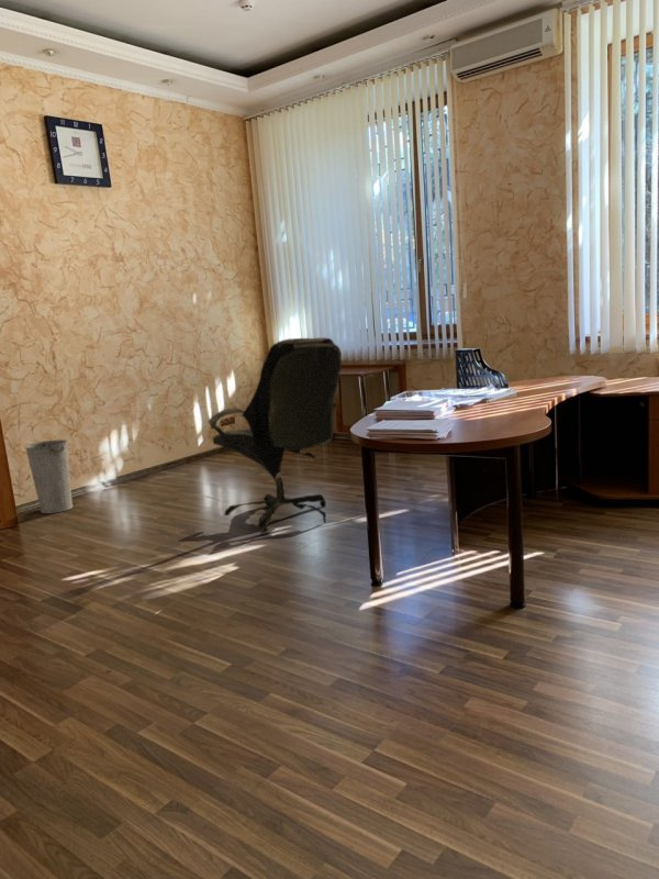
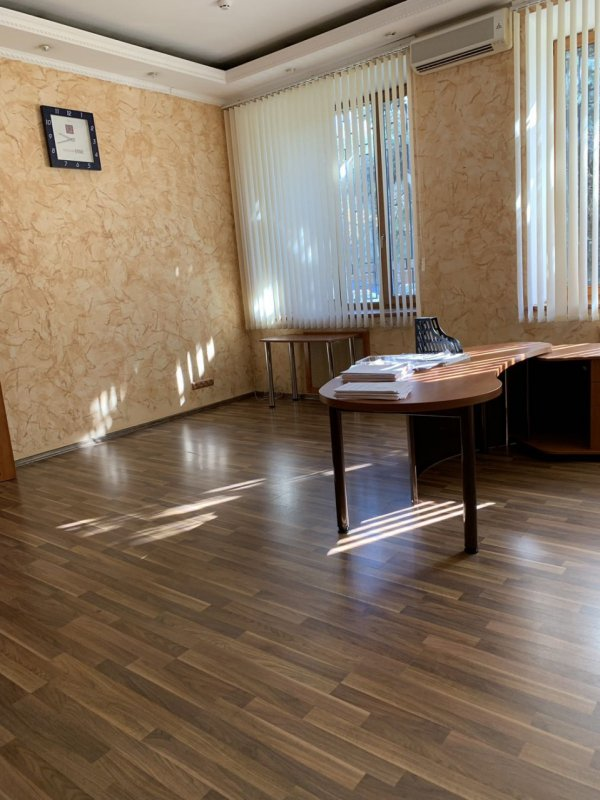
- bucket [24,438,74,514]
- office chair [208,337,343,537]
